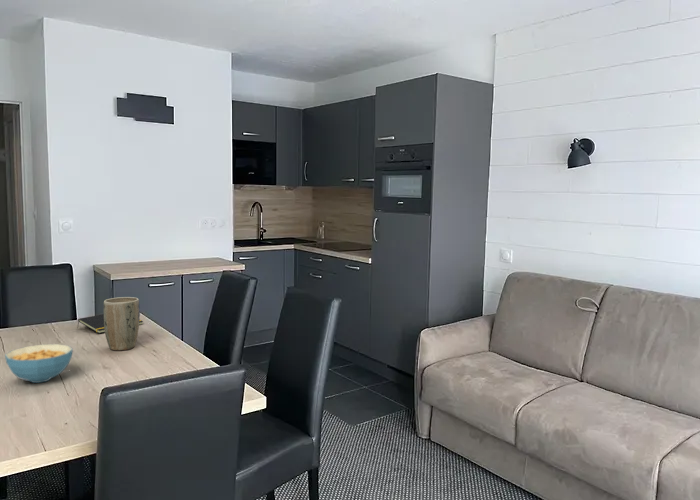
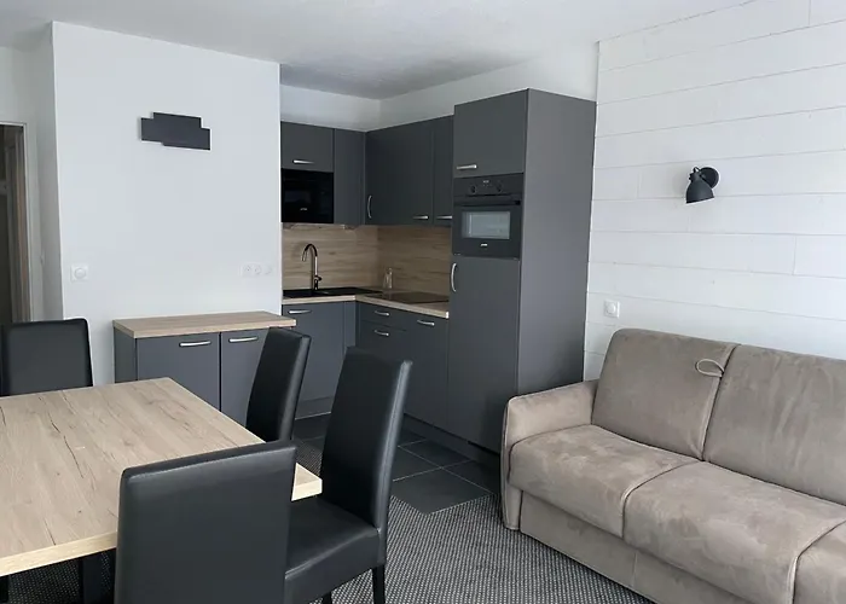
- cereal bowl [4,343,74,384]
- plant pot [103,296,141,351]
- notepad [76,313,144,334]
